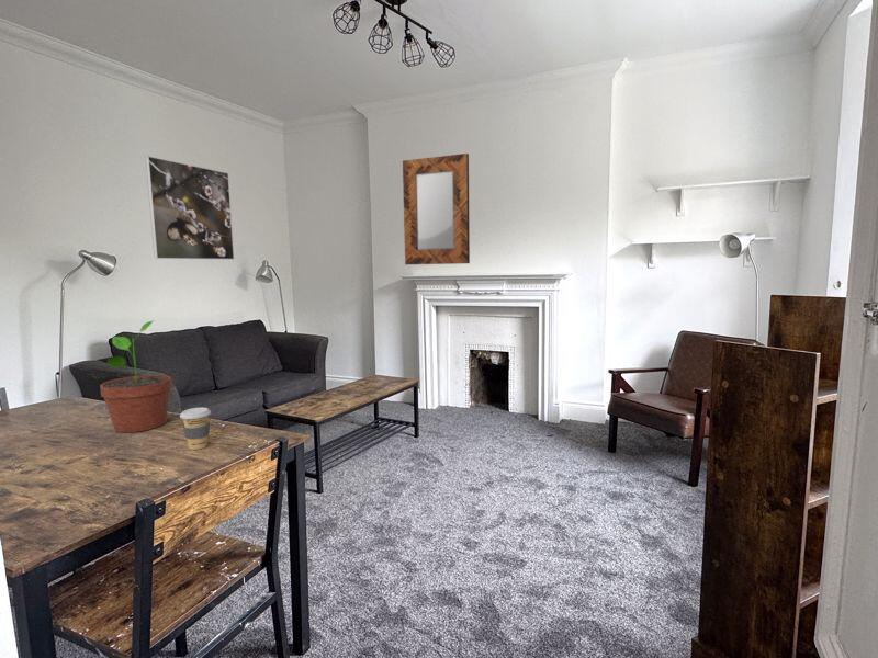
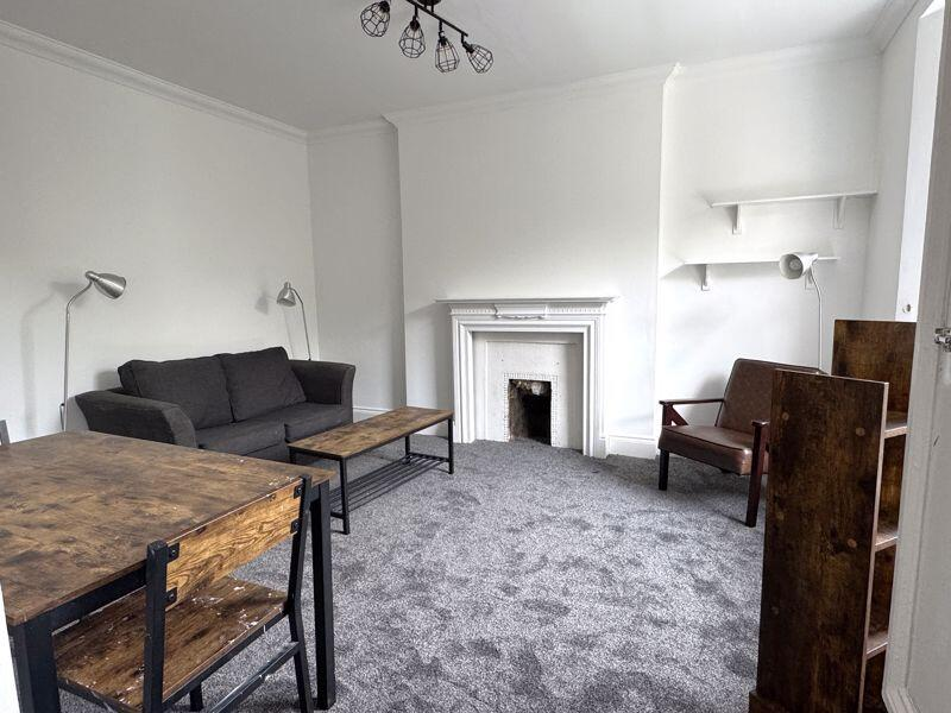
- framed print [145,155,235,260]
- coffee cup [179,407,212,451]
- home mirror [402,152,471,265]
- potted plant [99,319,173,433]
